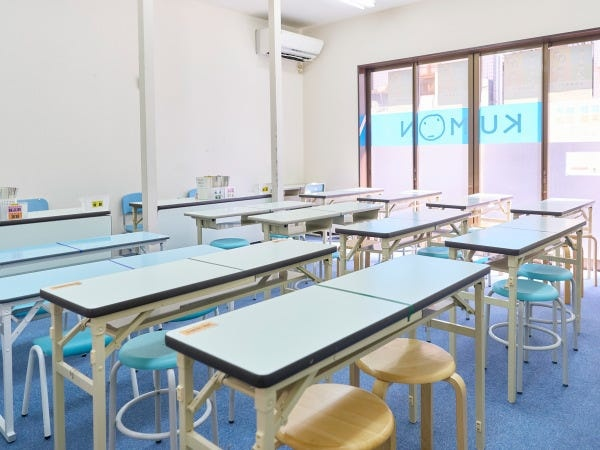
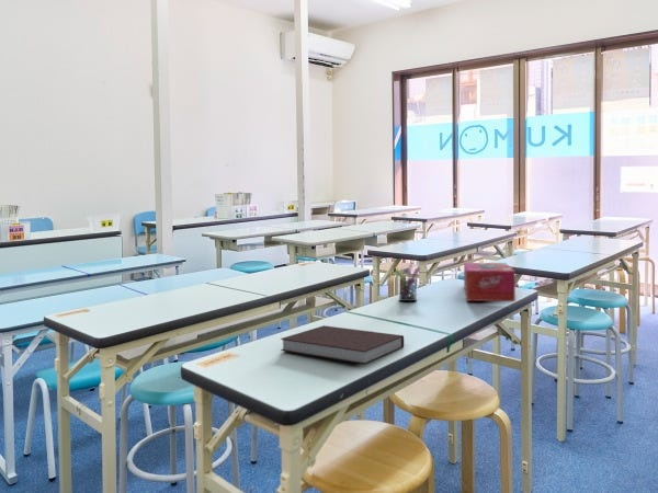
+ pen holder [394,262,421,302]
+ notebook [280,324,405,366]
+ tissue box [463,262,517,302]
